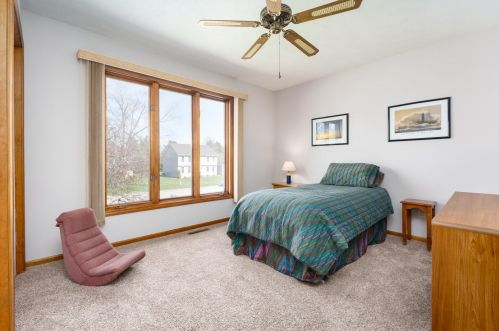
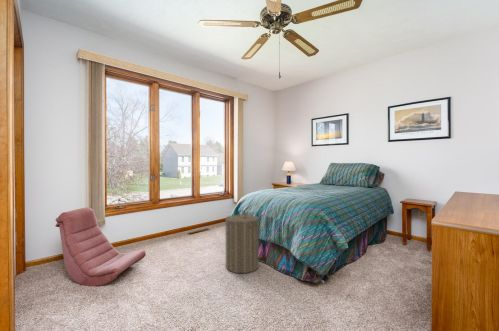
+ laundry hamper [224,209,260,274]
